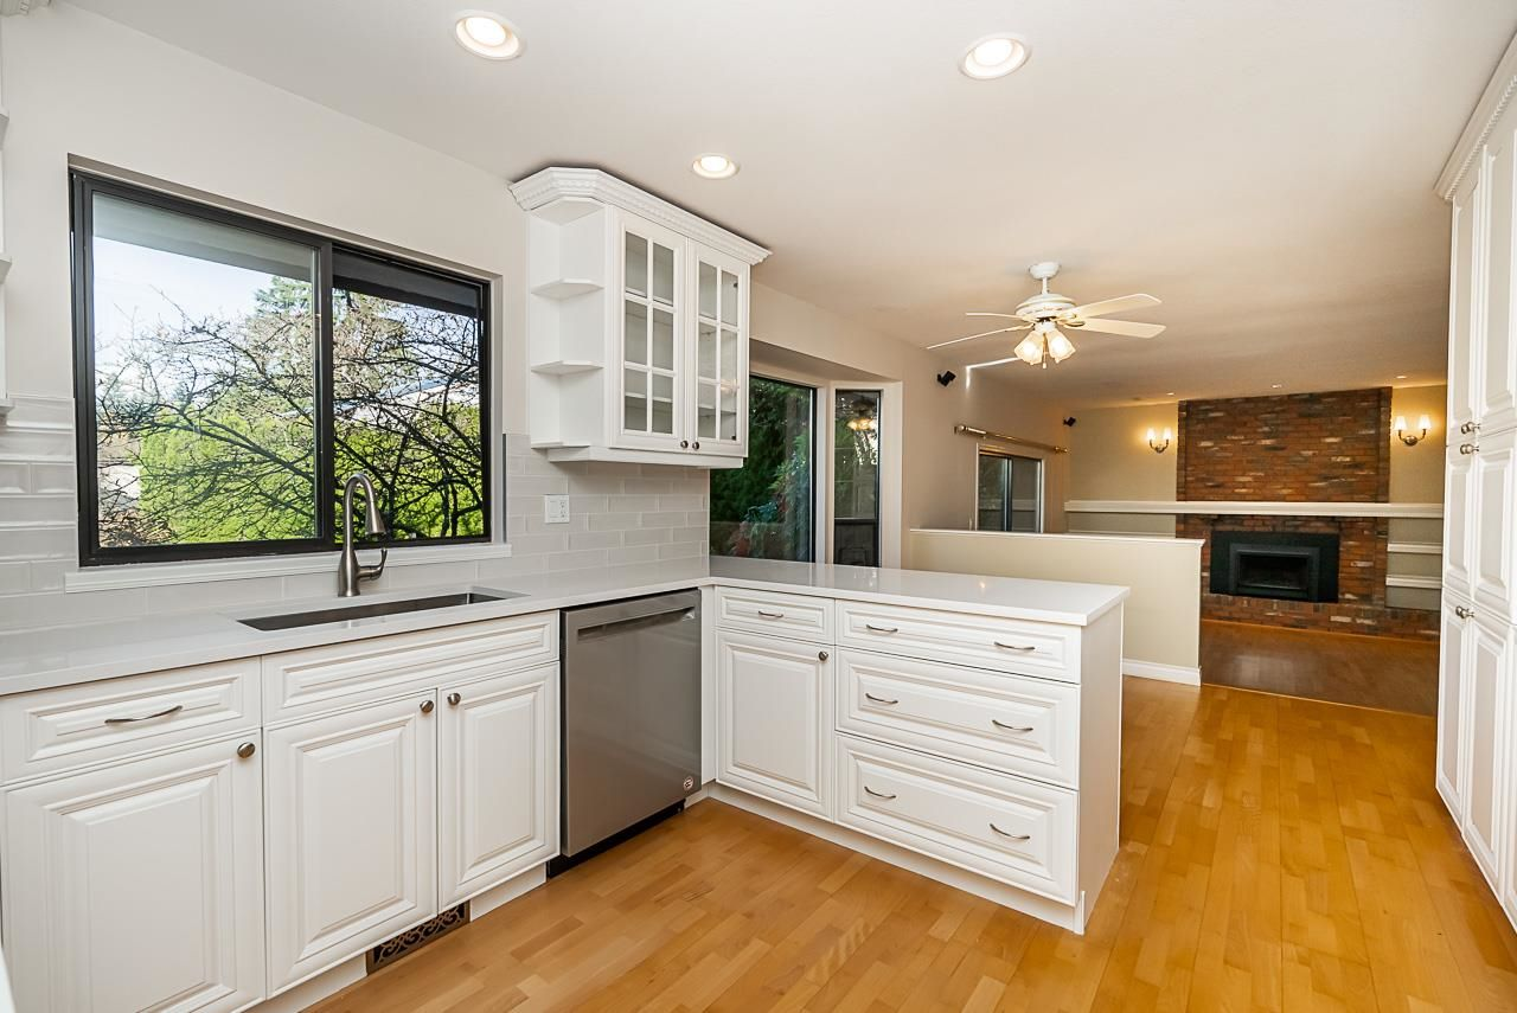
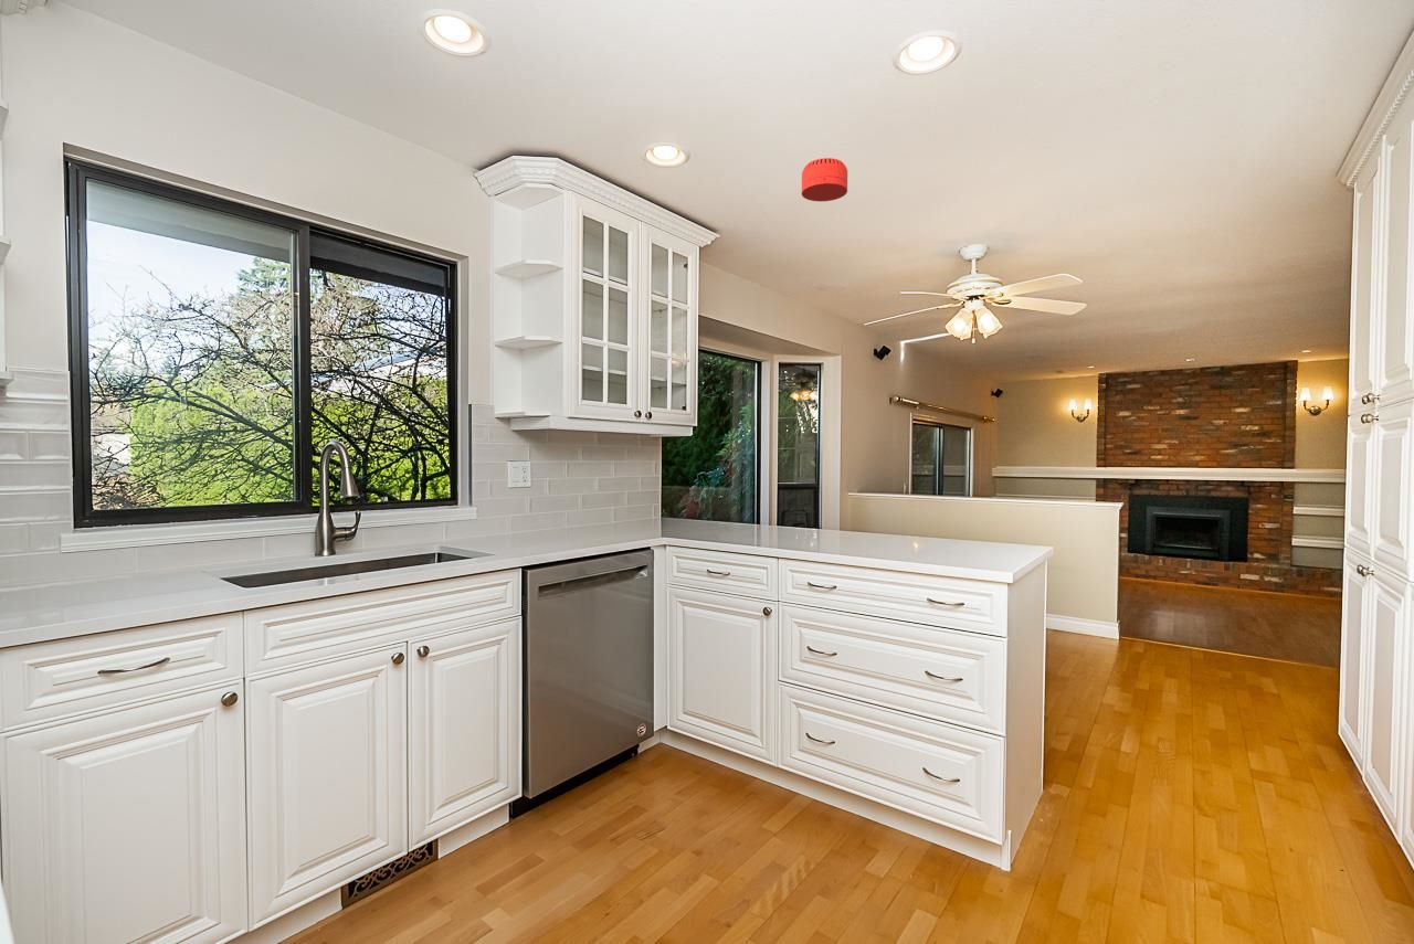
+ smoke detector [801,157,848,202]
